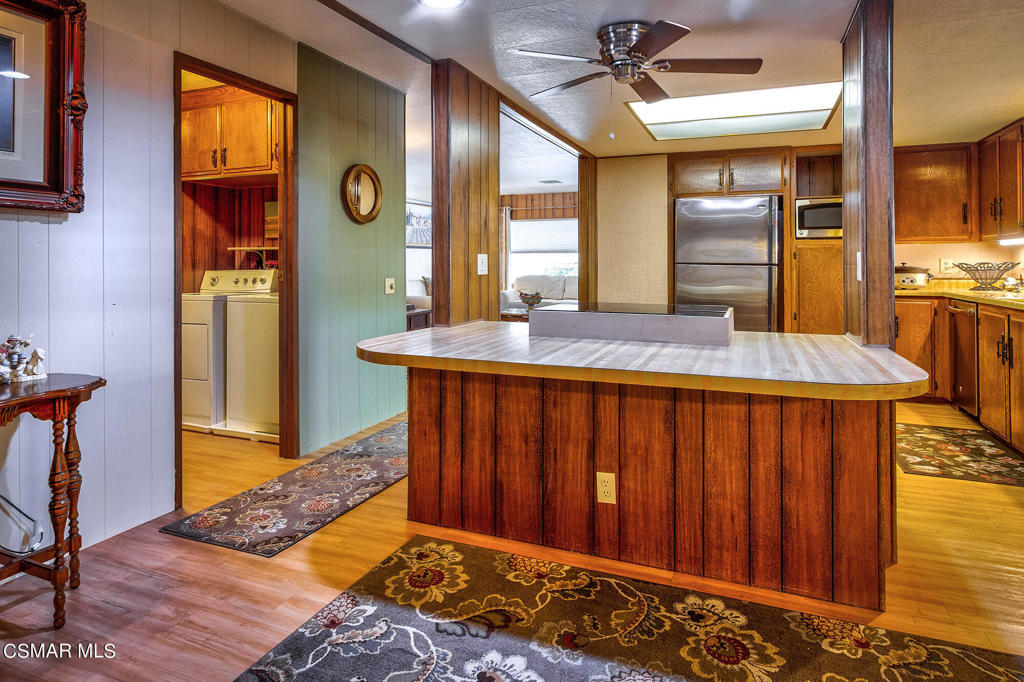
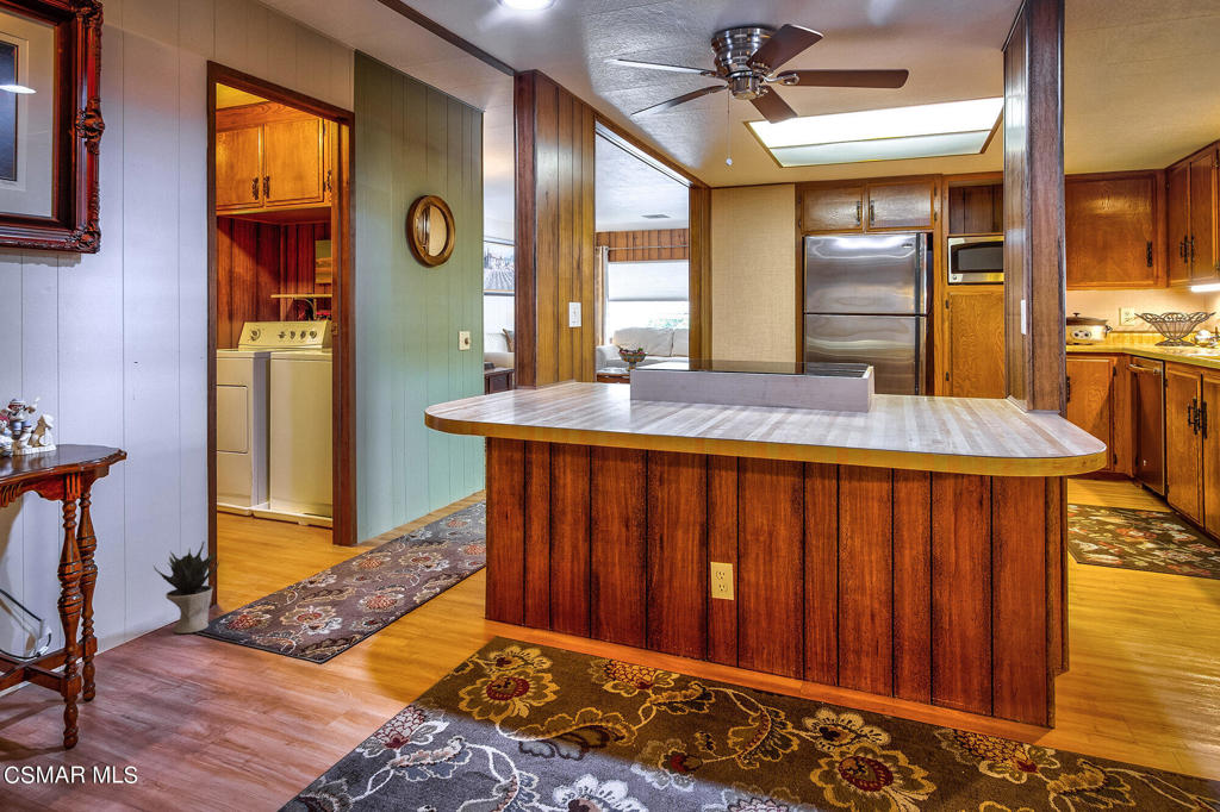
+ potted plant [152,541,220,635]
